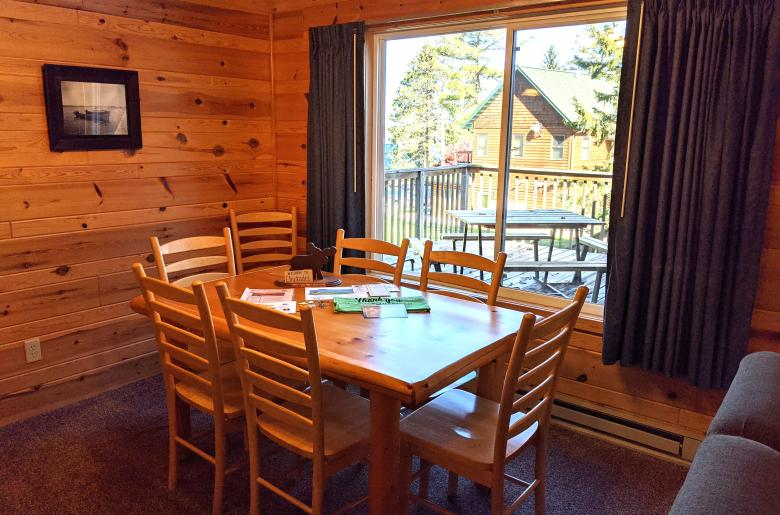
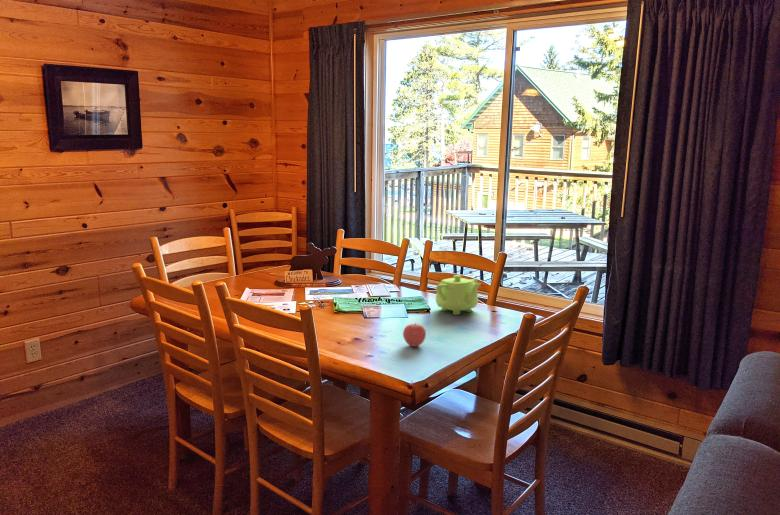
+ teapot [435,274,483,316]
+ apple [402,322,427,348]
